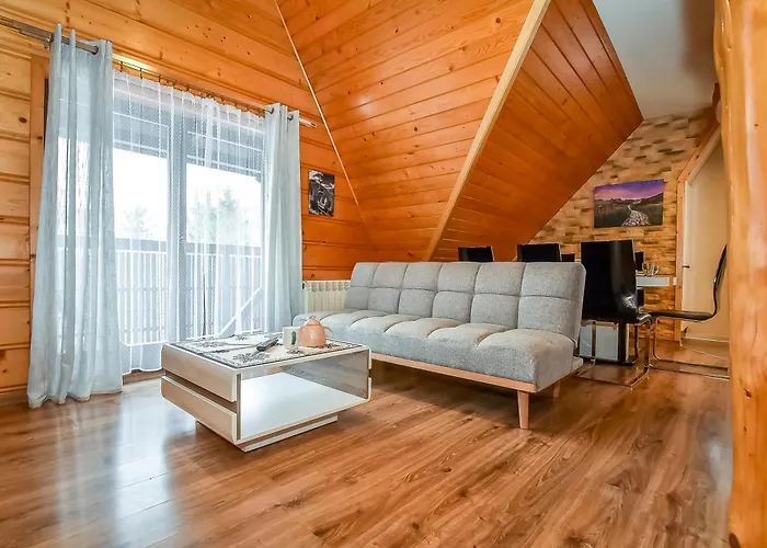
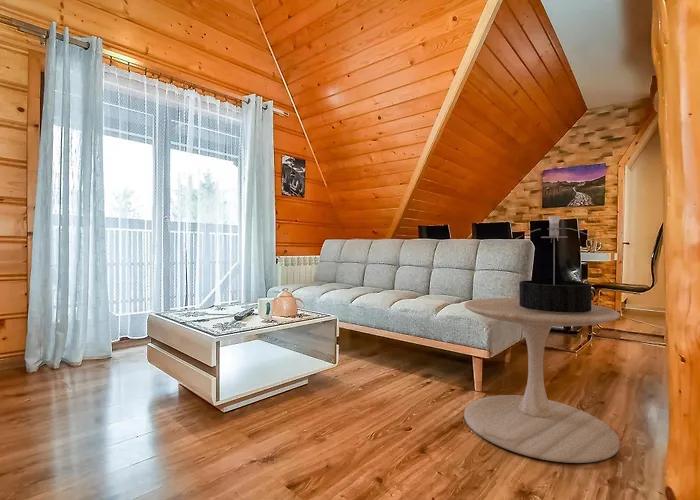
+ table lamp [509,215,604,313]
+ side table [463,297,621,464]
